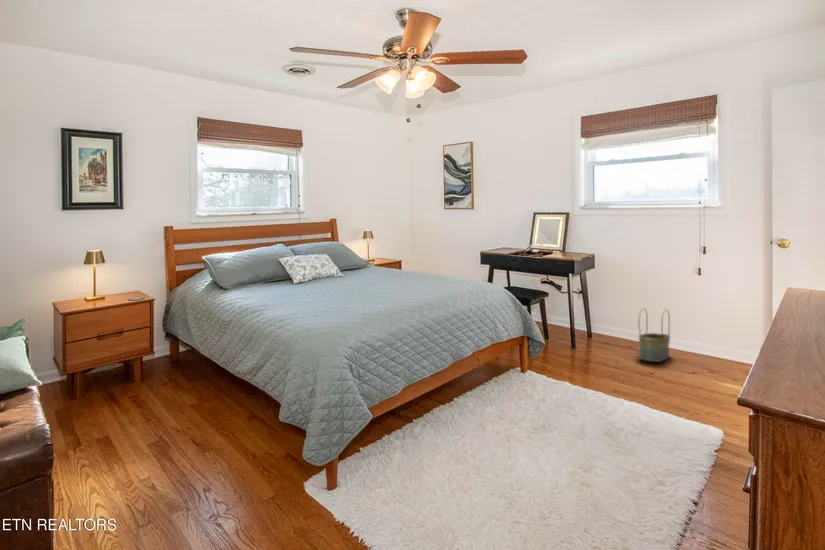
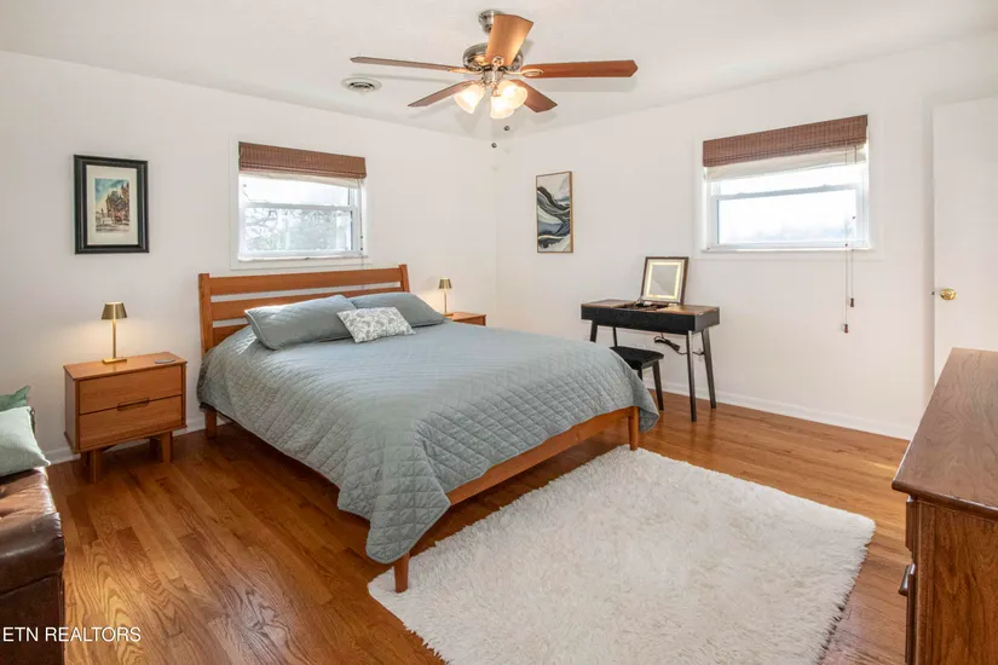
- basket [638,307,671,363]
